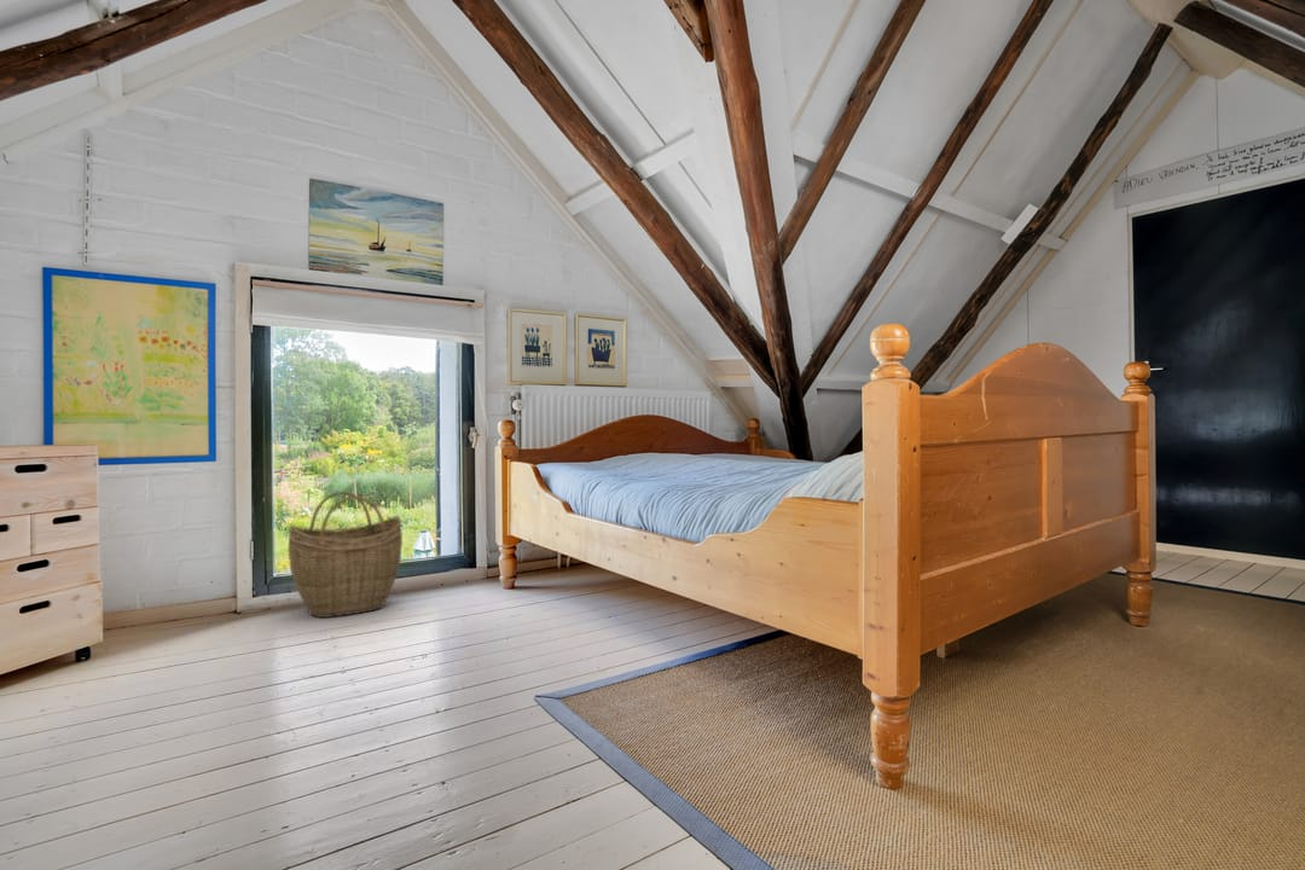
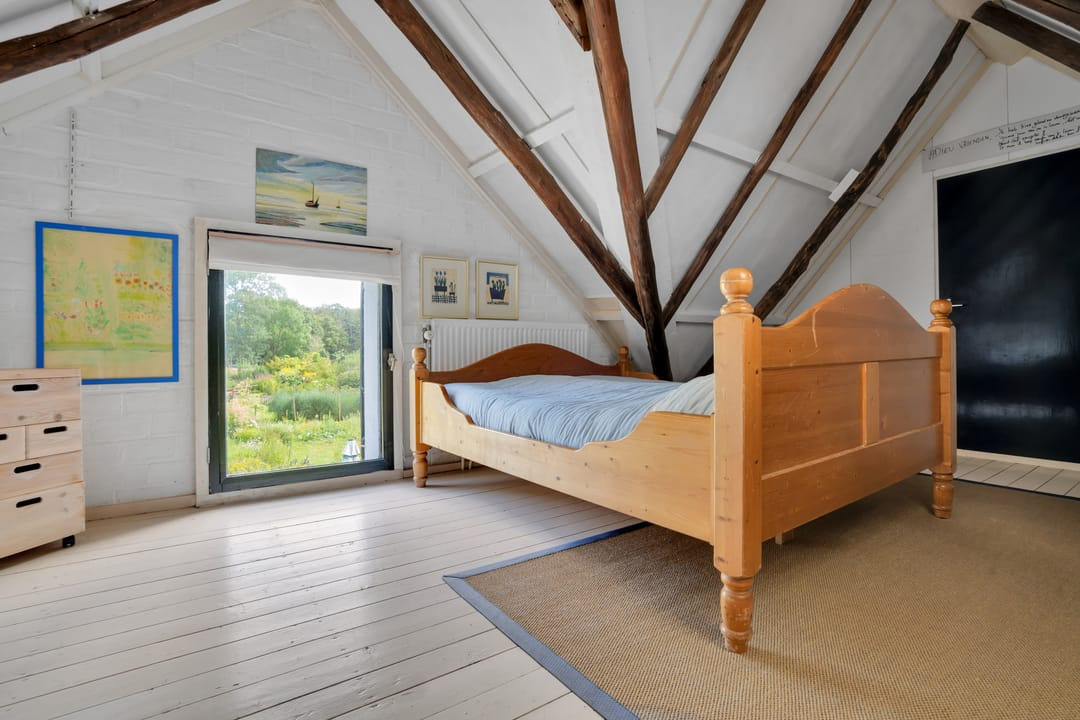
- woven basket [288,491,404,619]
